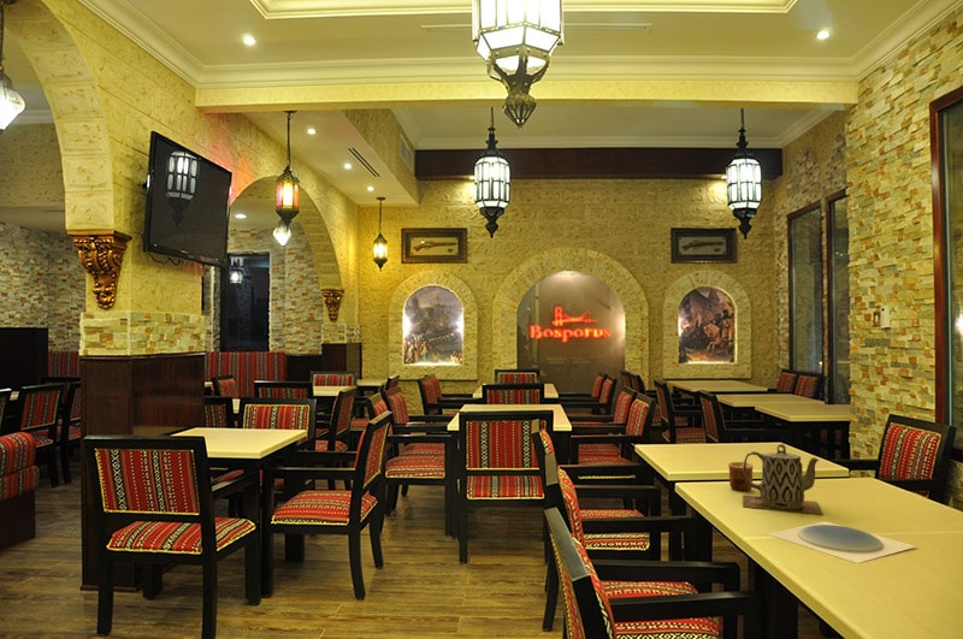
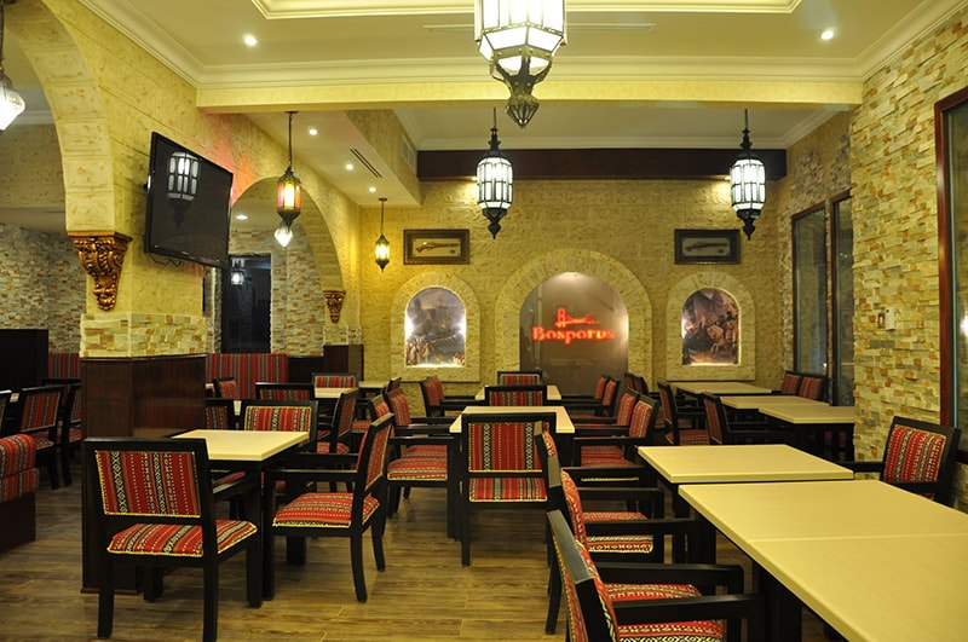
- plate [767,520,917,564]
- teapot [742,443,823,515]
- cup [727,461,755,492]
